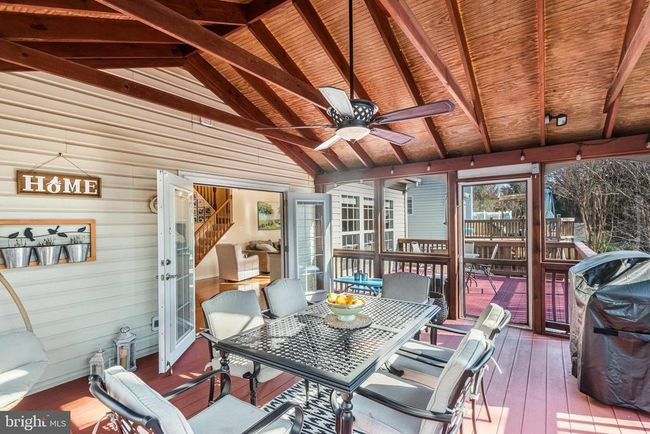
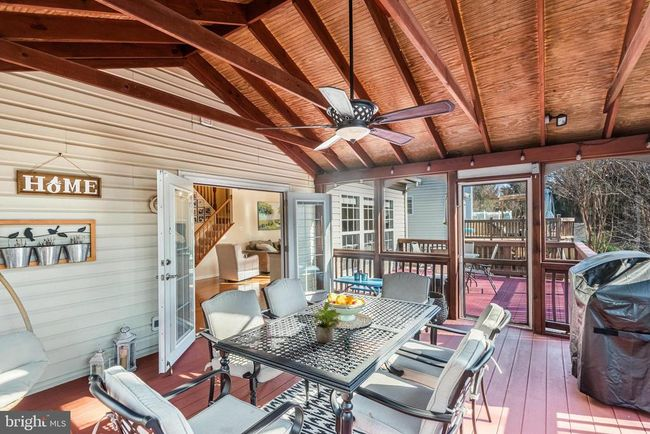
+ potted plant [312,301,342,344]
